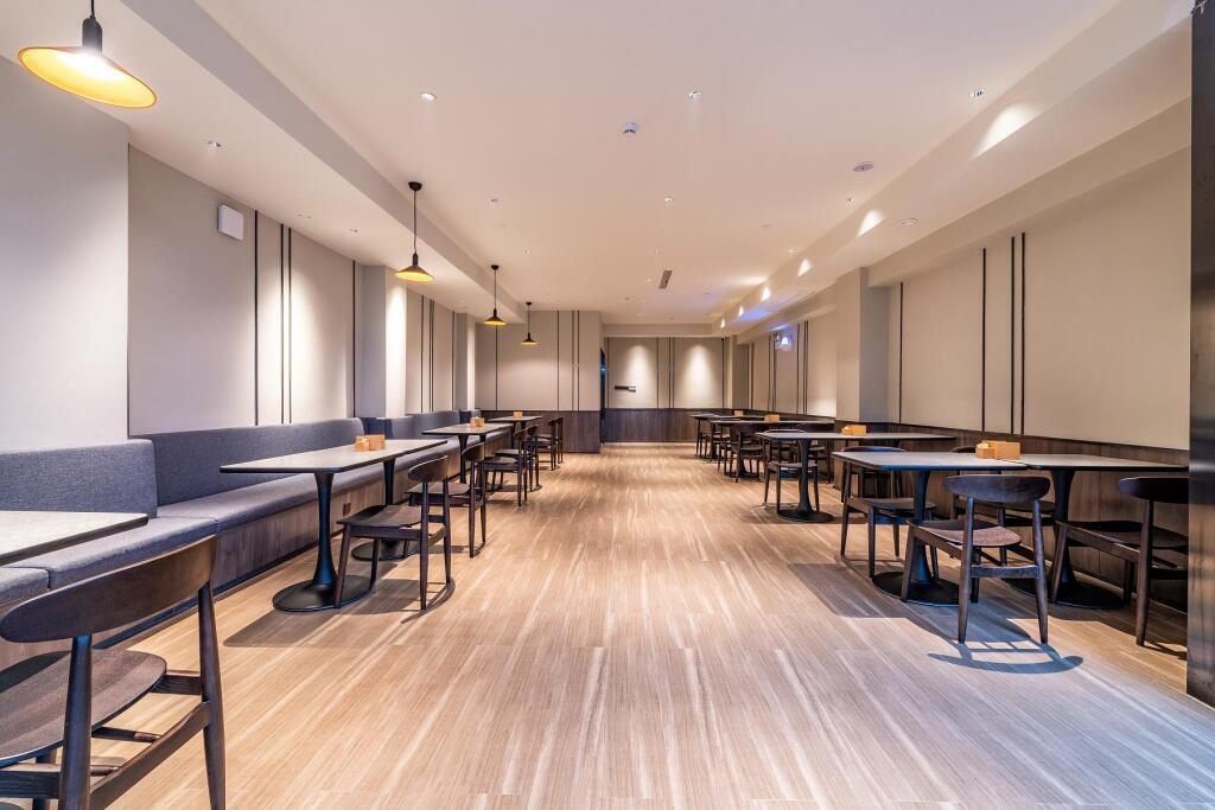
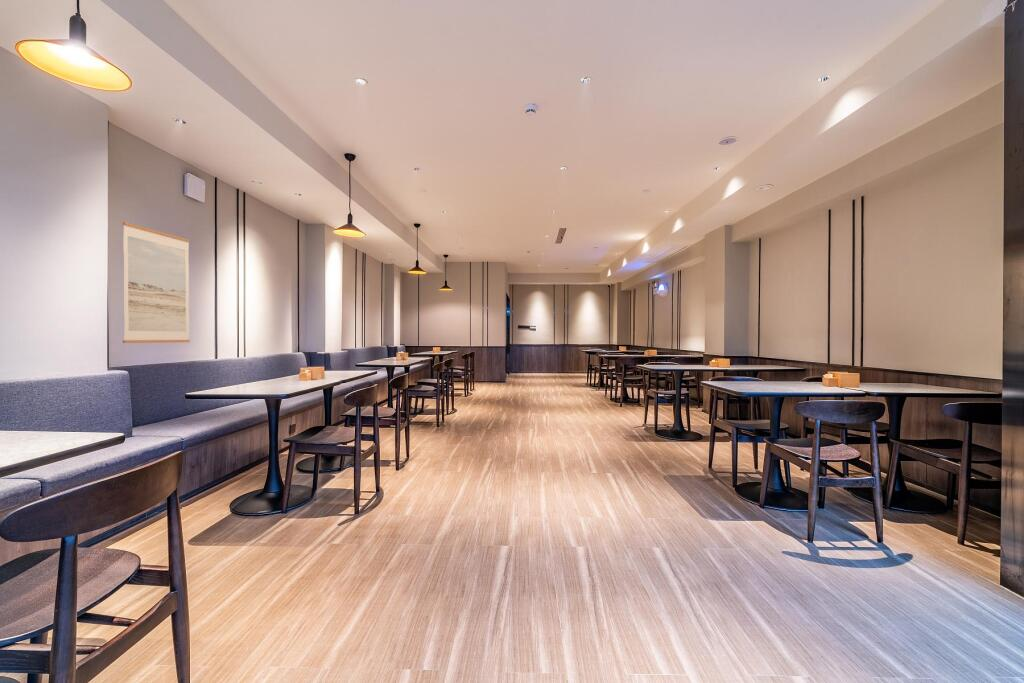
+ wall art [122,221,191,344]
